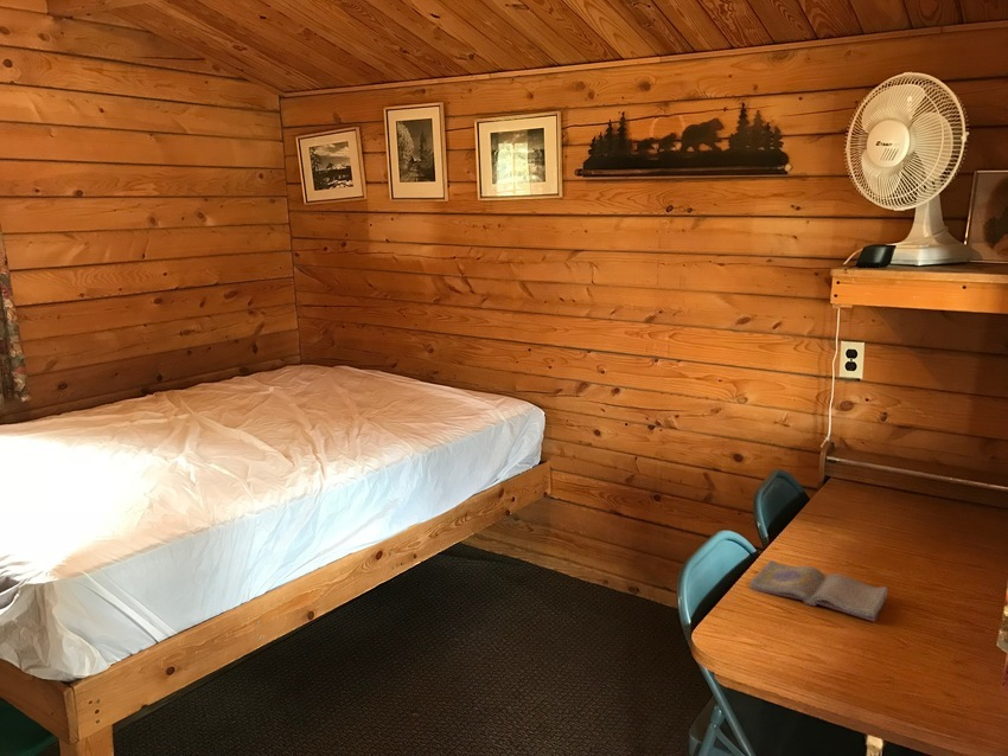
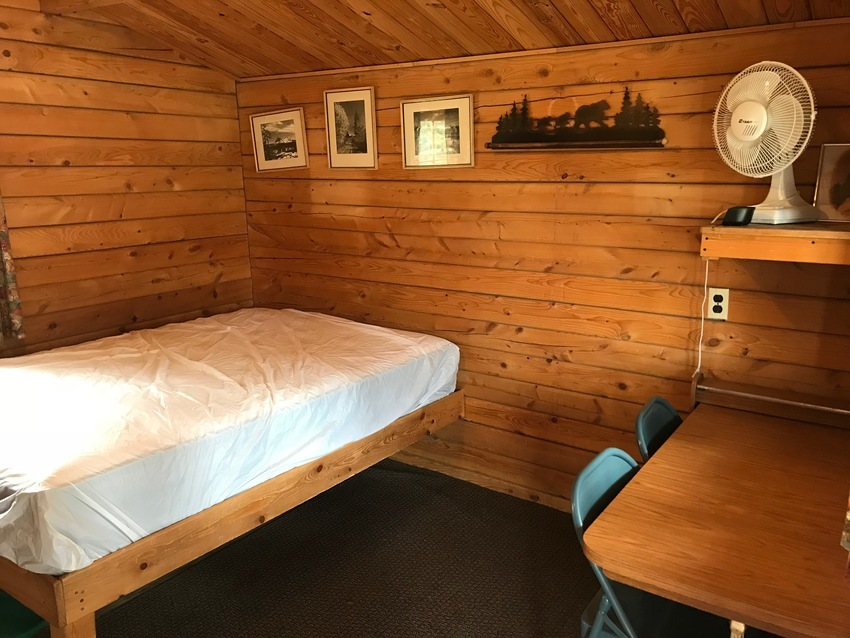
- diary [748,559,889,622]
